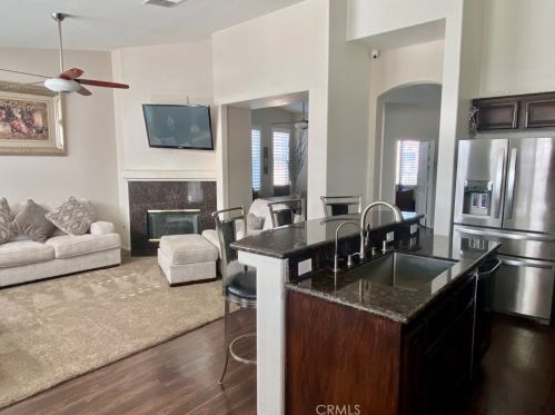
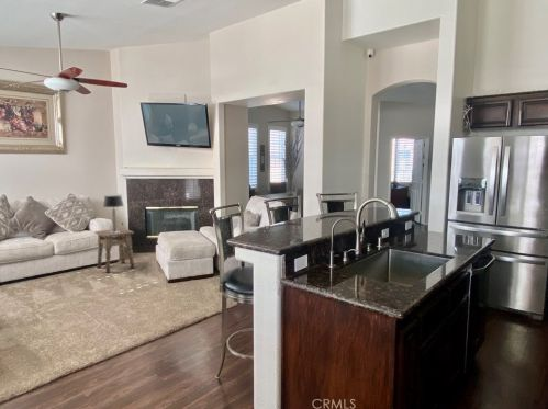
+ table lamp [102,193,125,232]
+ side table [94,227,136,274]
